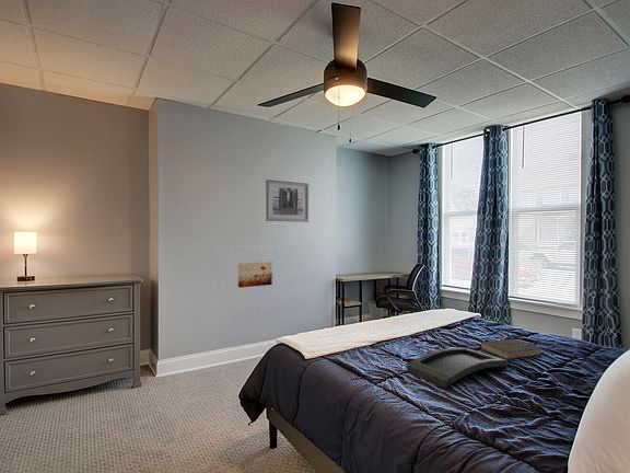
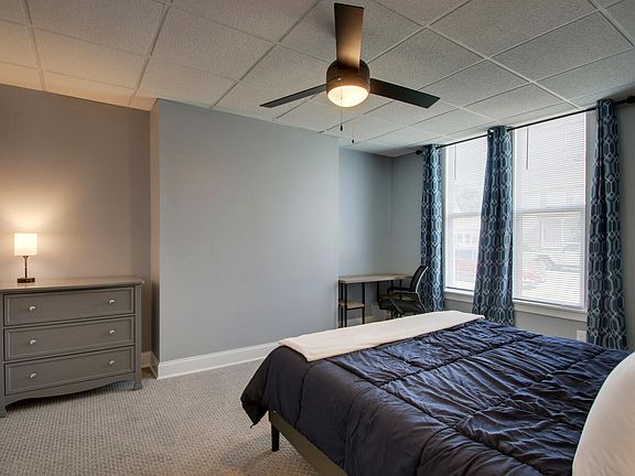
- tray [406,347,509,389]
- wall art [265,178,311,223]
- wall art [237,261,273,289]
- book [479,338,542,360]
